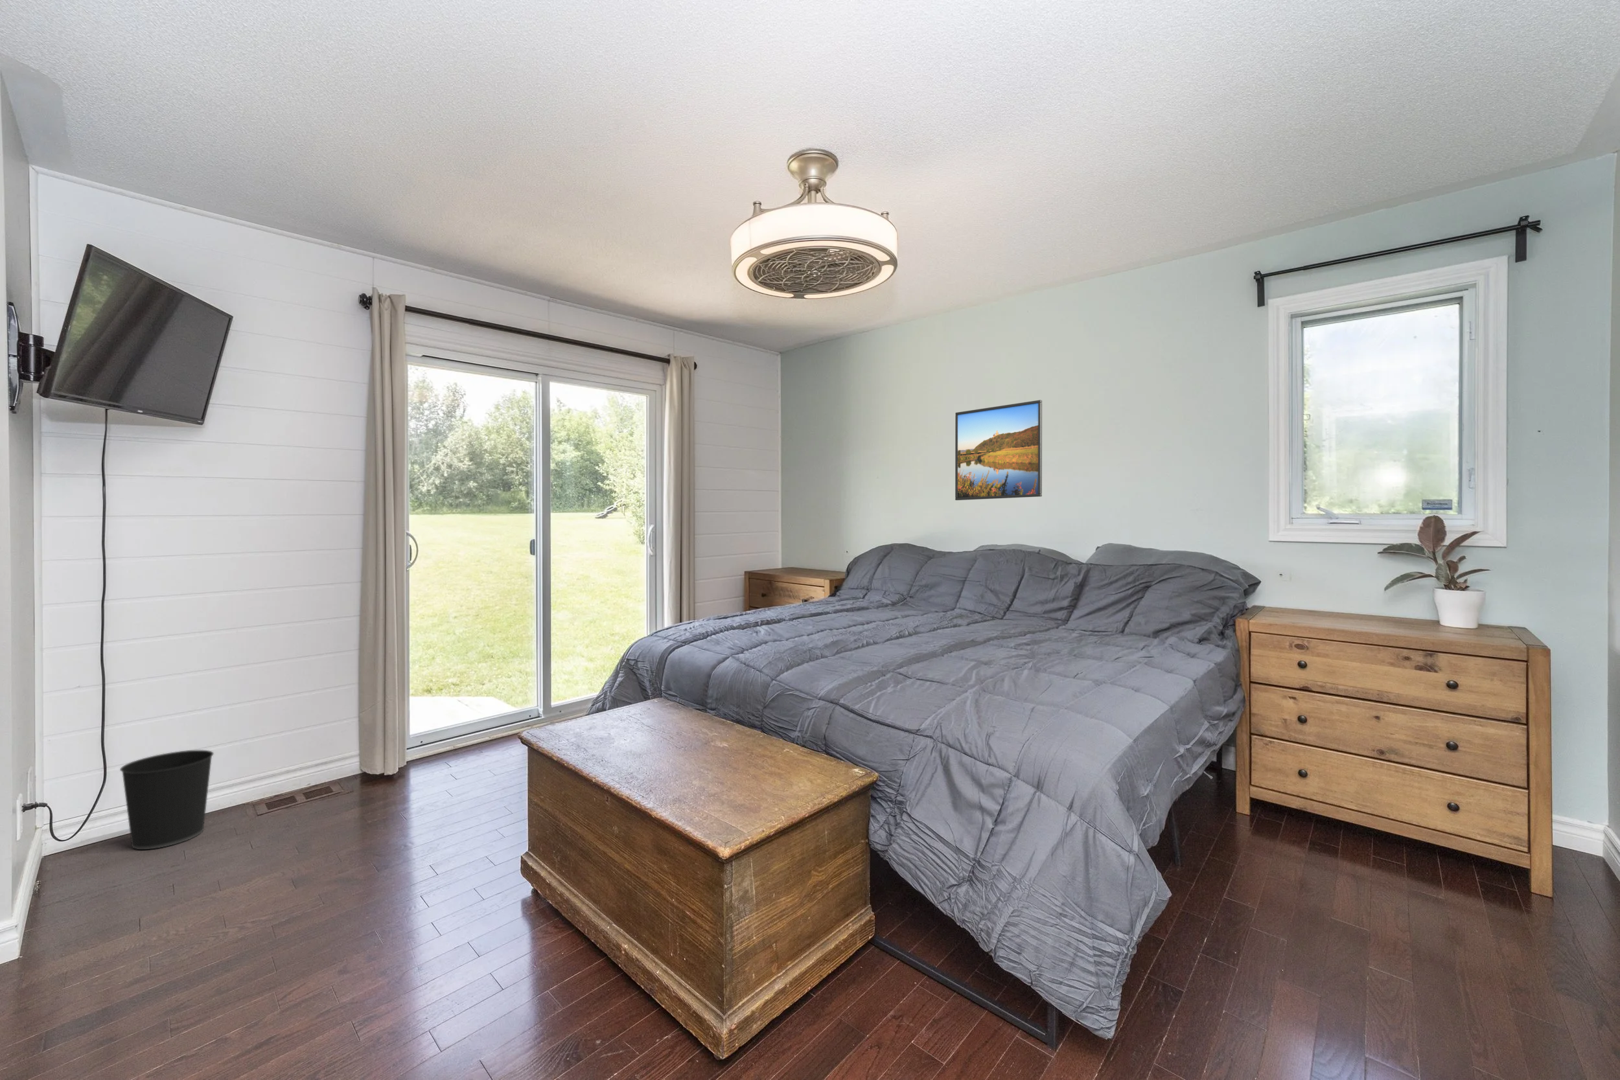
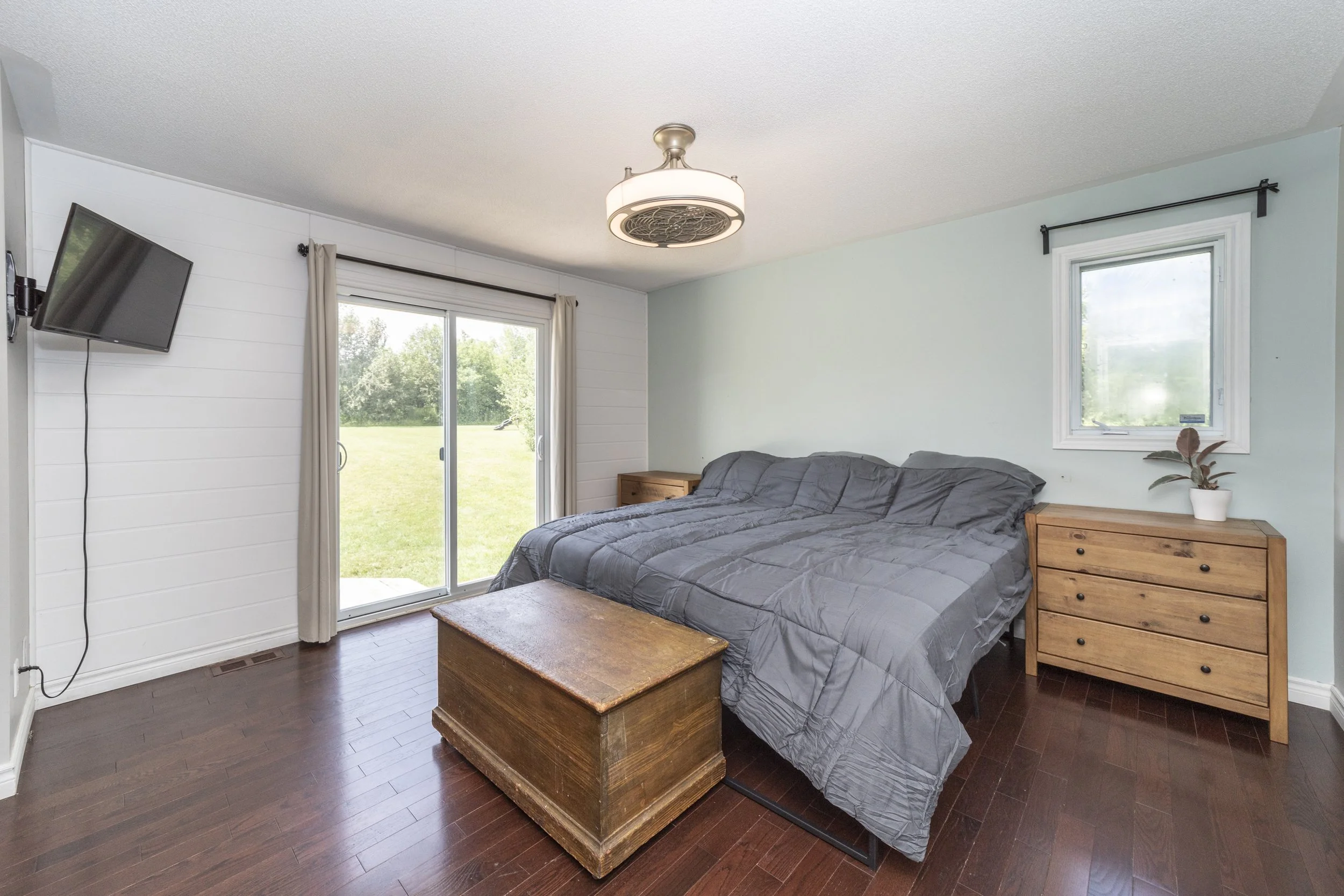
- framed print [955,399,1043,500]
- wastebasket [119,750,215,850]
